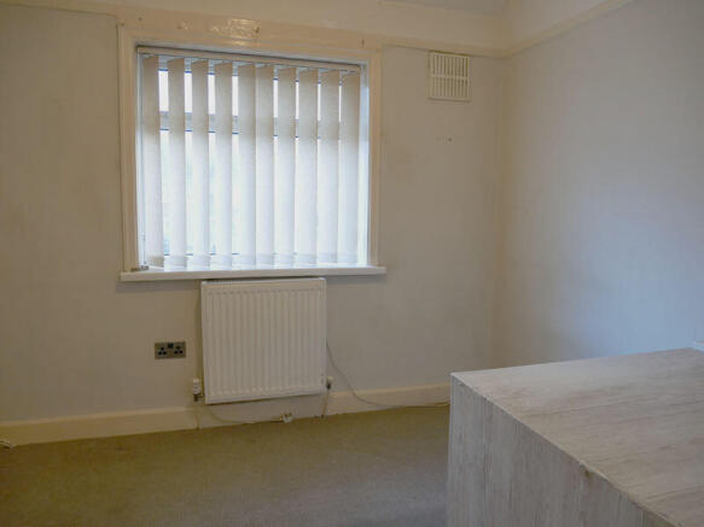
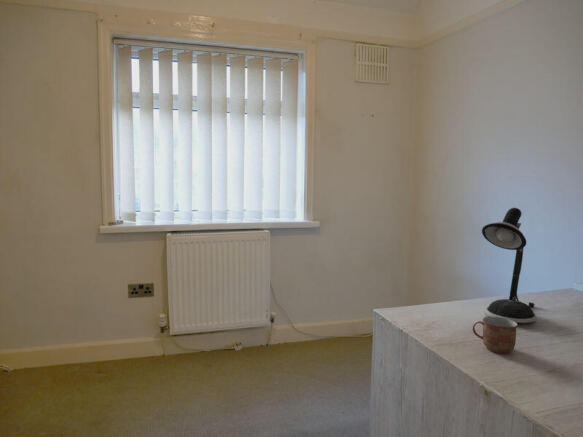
+ mug [472,316,519,355]
+ desk lamp [481,207,537,324]
